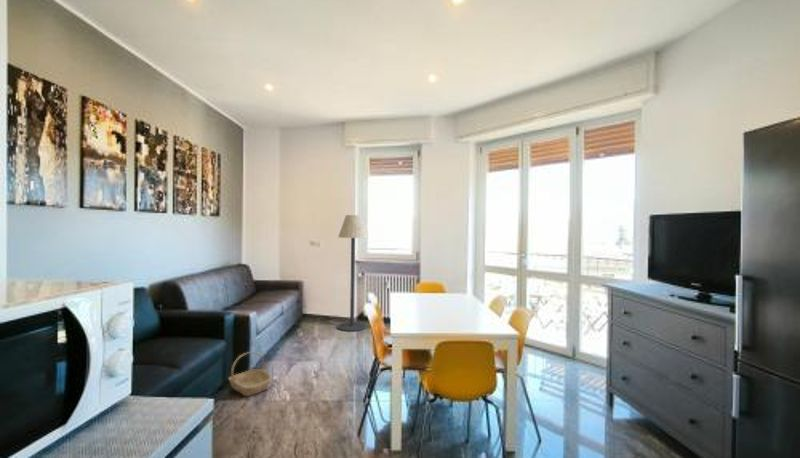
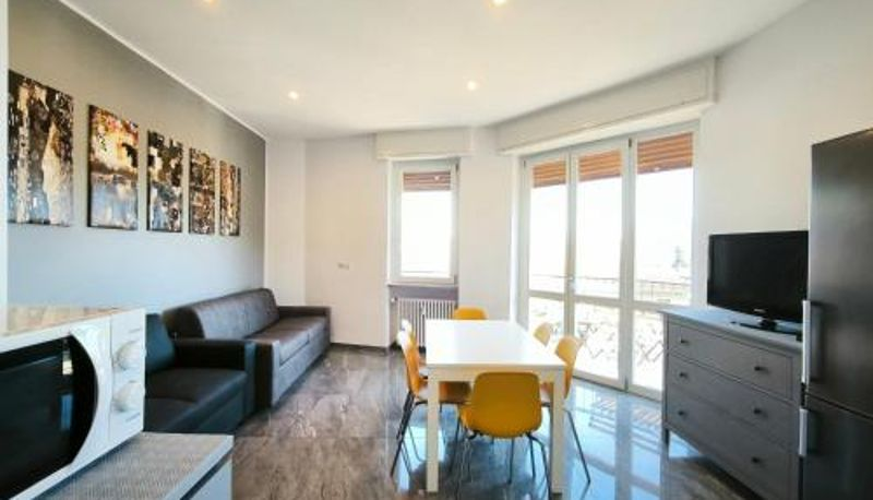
- floor lamp [337,214,369,332]
- basket [227,351,273,397]
